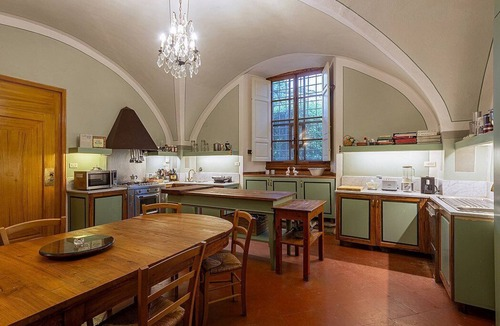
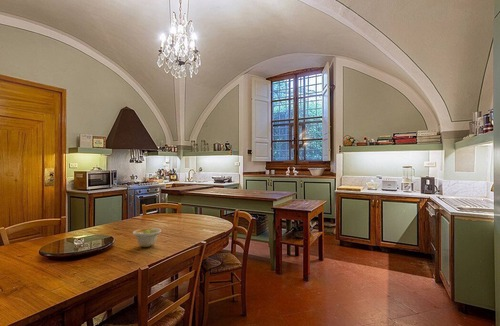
+ bowl [132,227,162,248]
